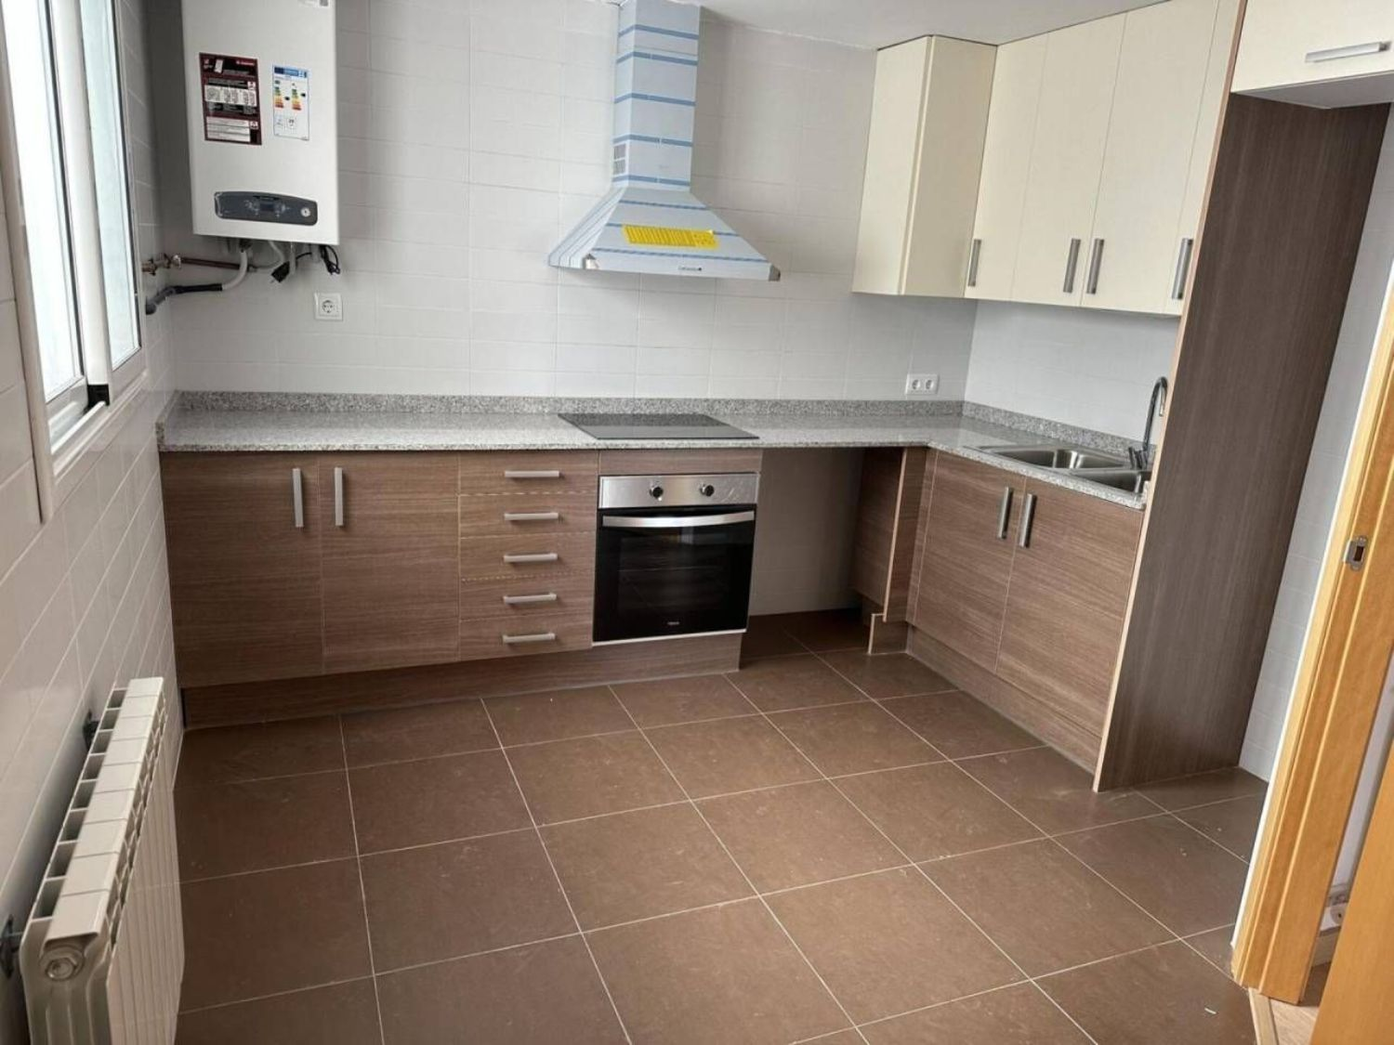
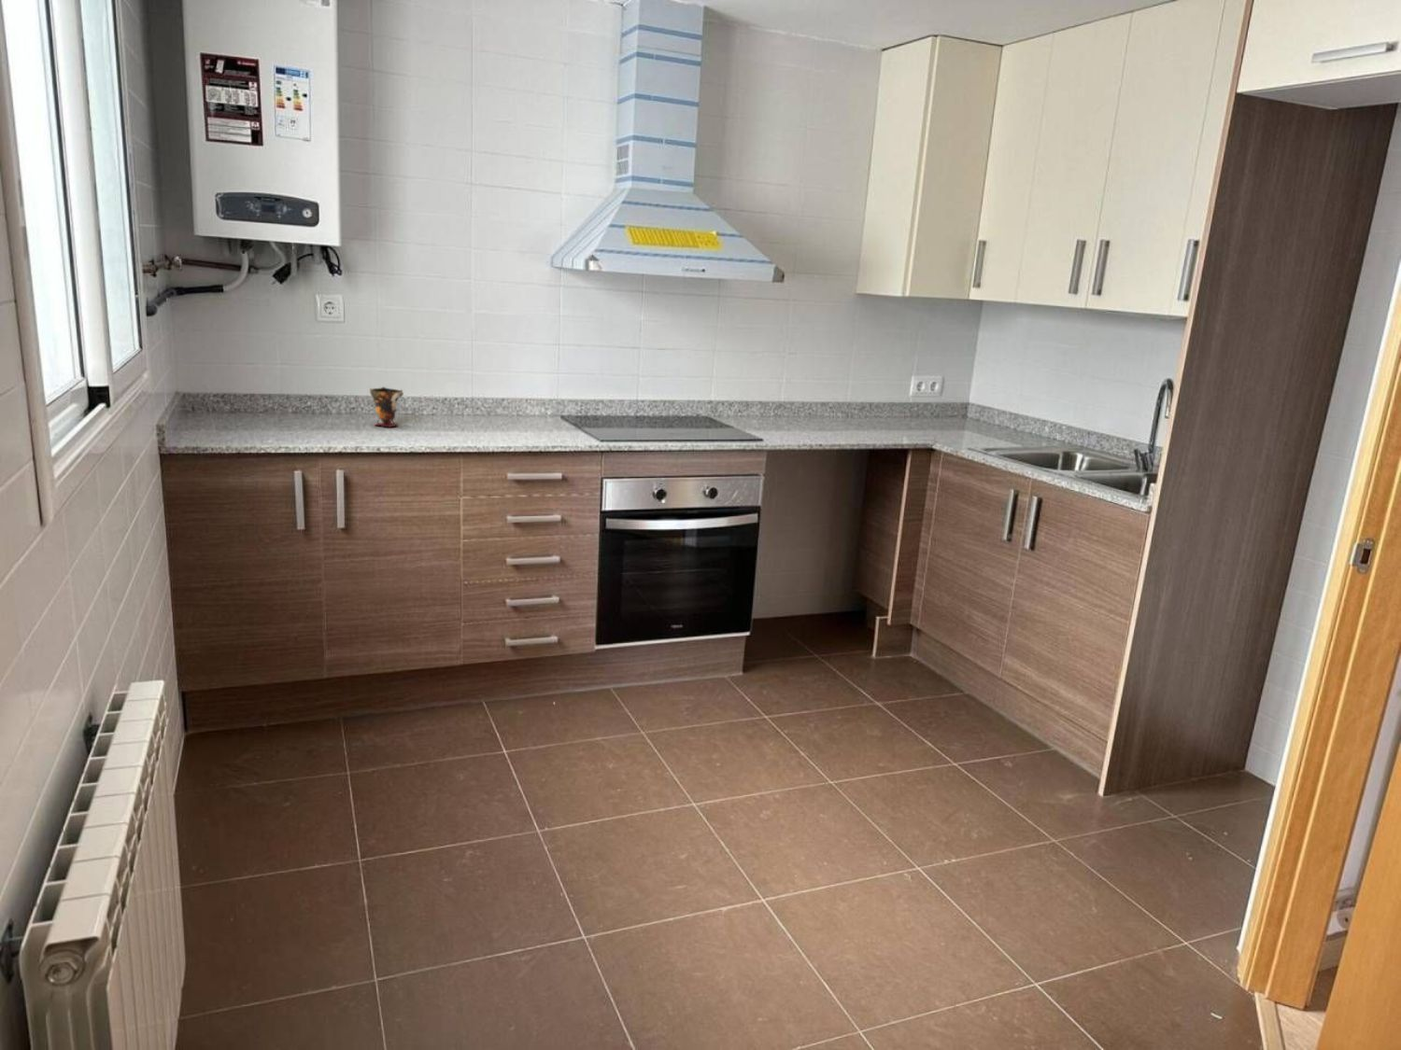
+ cup [368,385,405,428]
